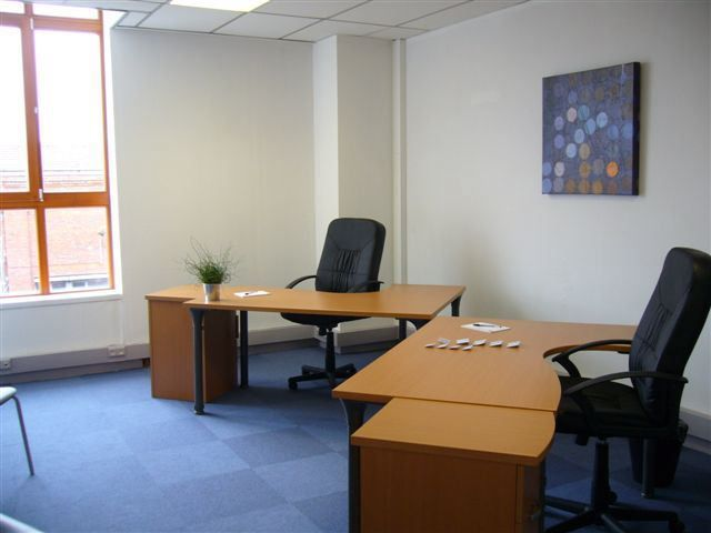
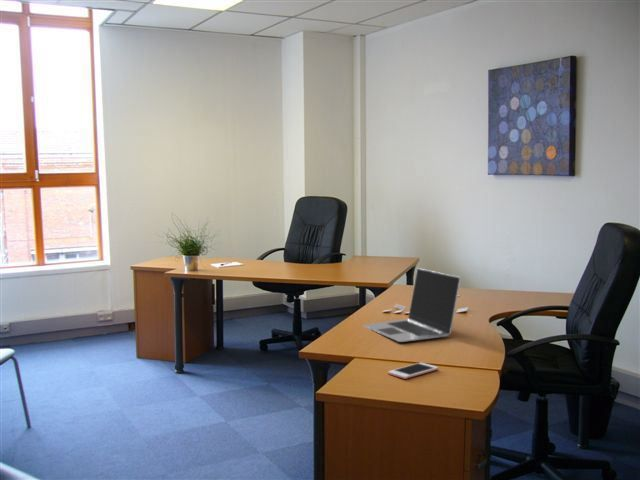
+ cell phone [387,362,439,380]
+ laptop [362,267,462,343]
